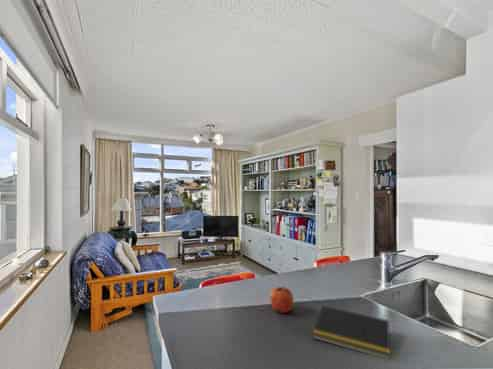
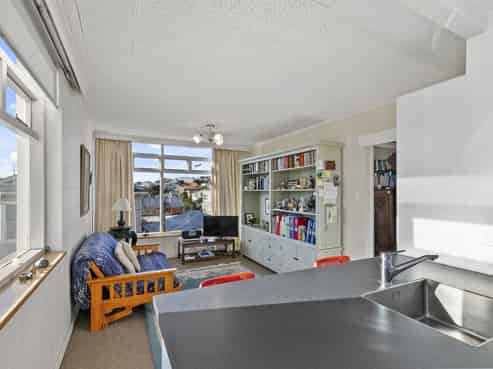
- notepad [311,305,391,361]
- fruit [269,285,294,314]
